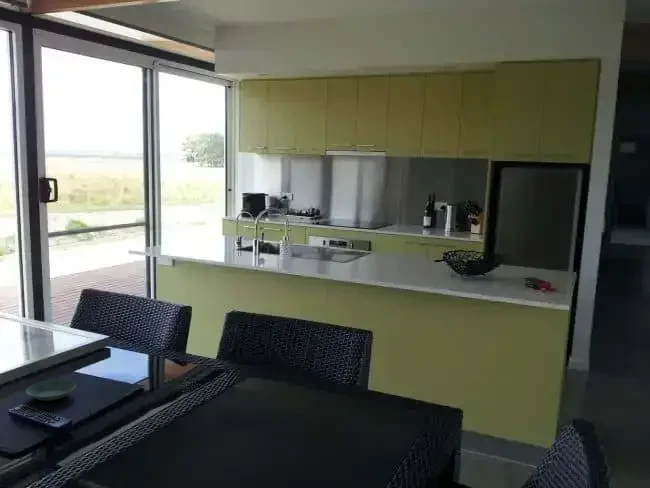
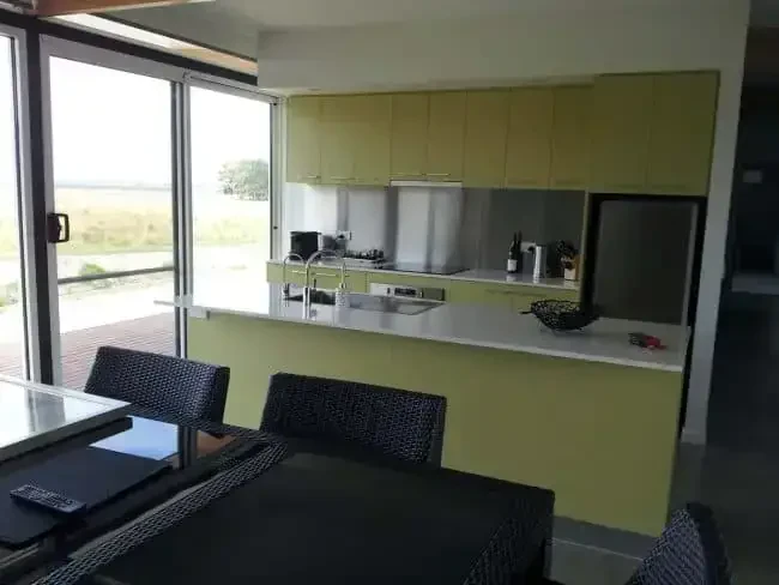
- saucer [25,379,77,402]
